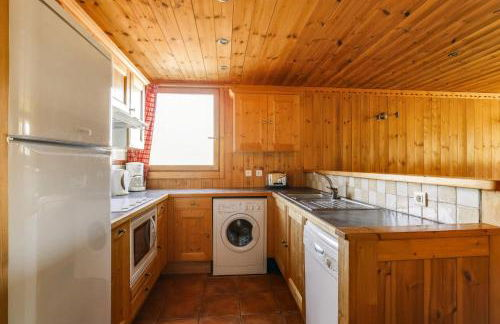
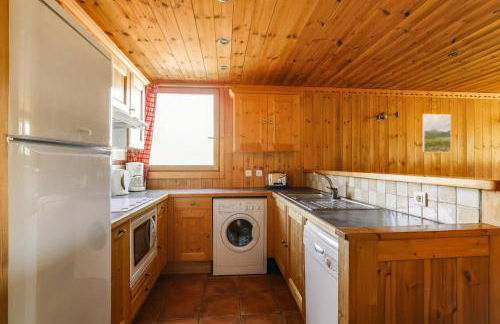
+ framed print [421,113,452,153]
